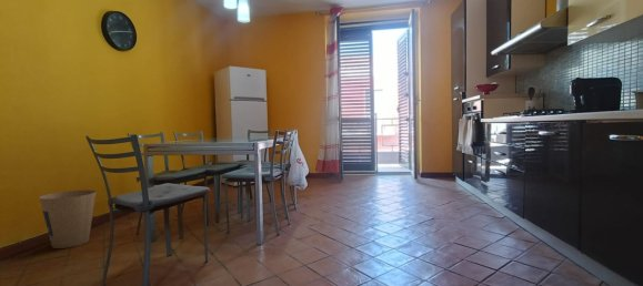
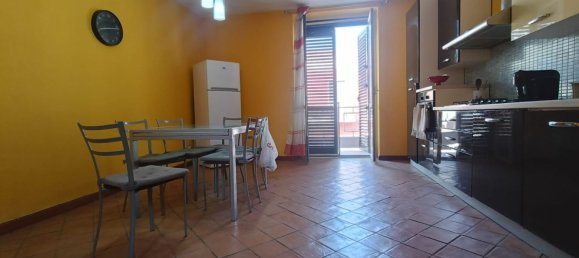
- trash can [38,188,97,249]
